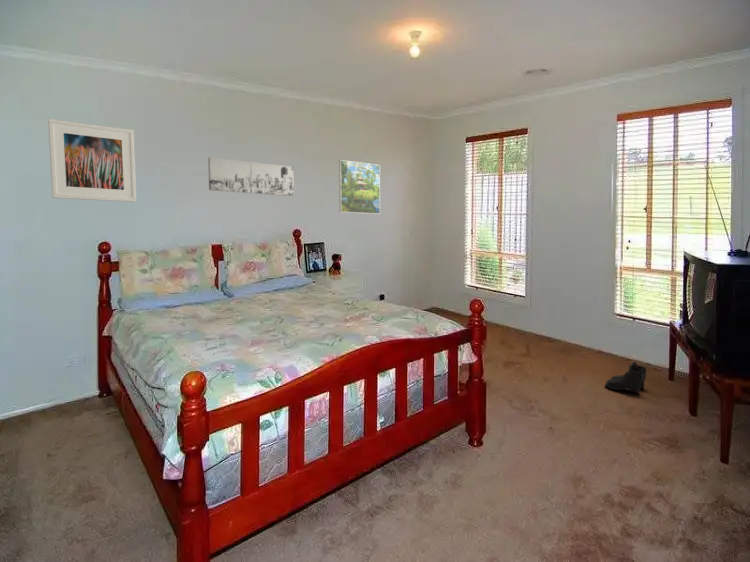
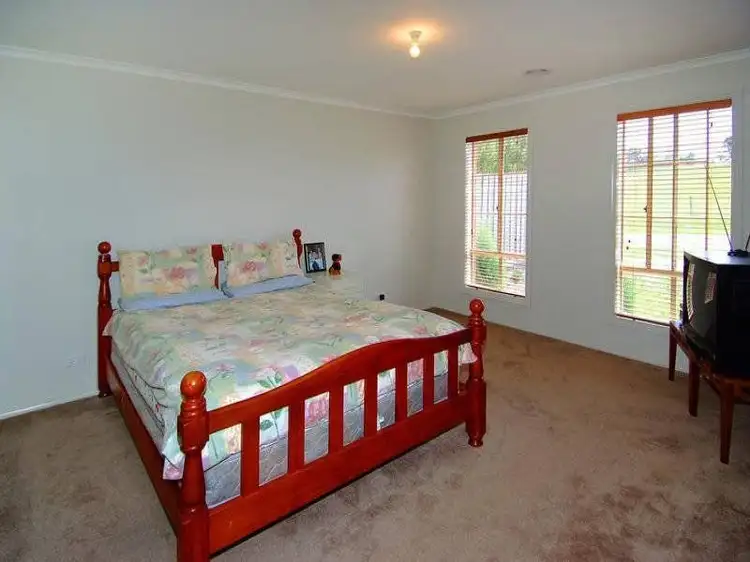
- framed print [338,159,381,215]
- boots [604,361,648,393]
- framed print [47,118,137,203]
- wall art [207,156,295,197]
